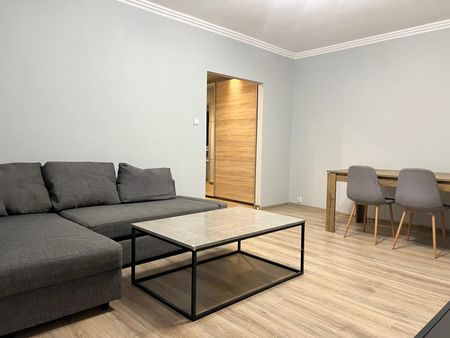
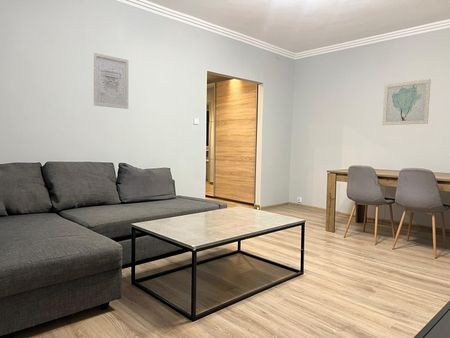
+ wall art [381,78,432,126]
+ wall art [92,52,129,110]
